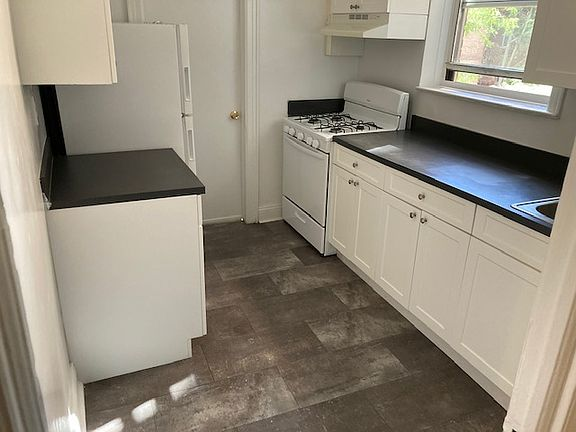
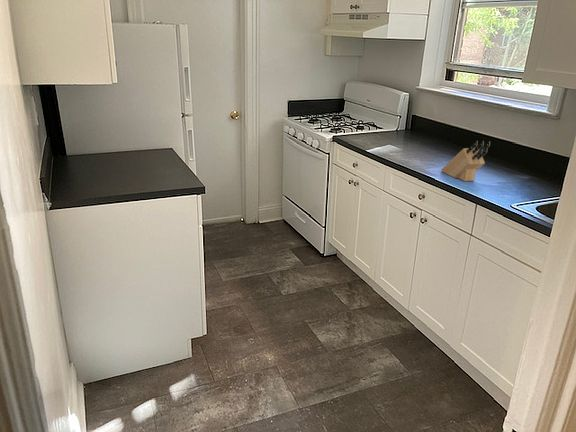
+ knife block [440,140,491,182]
